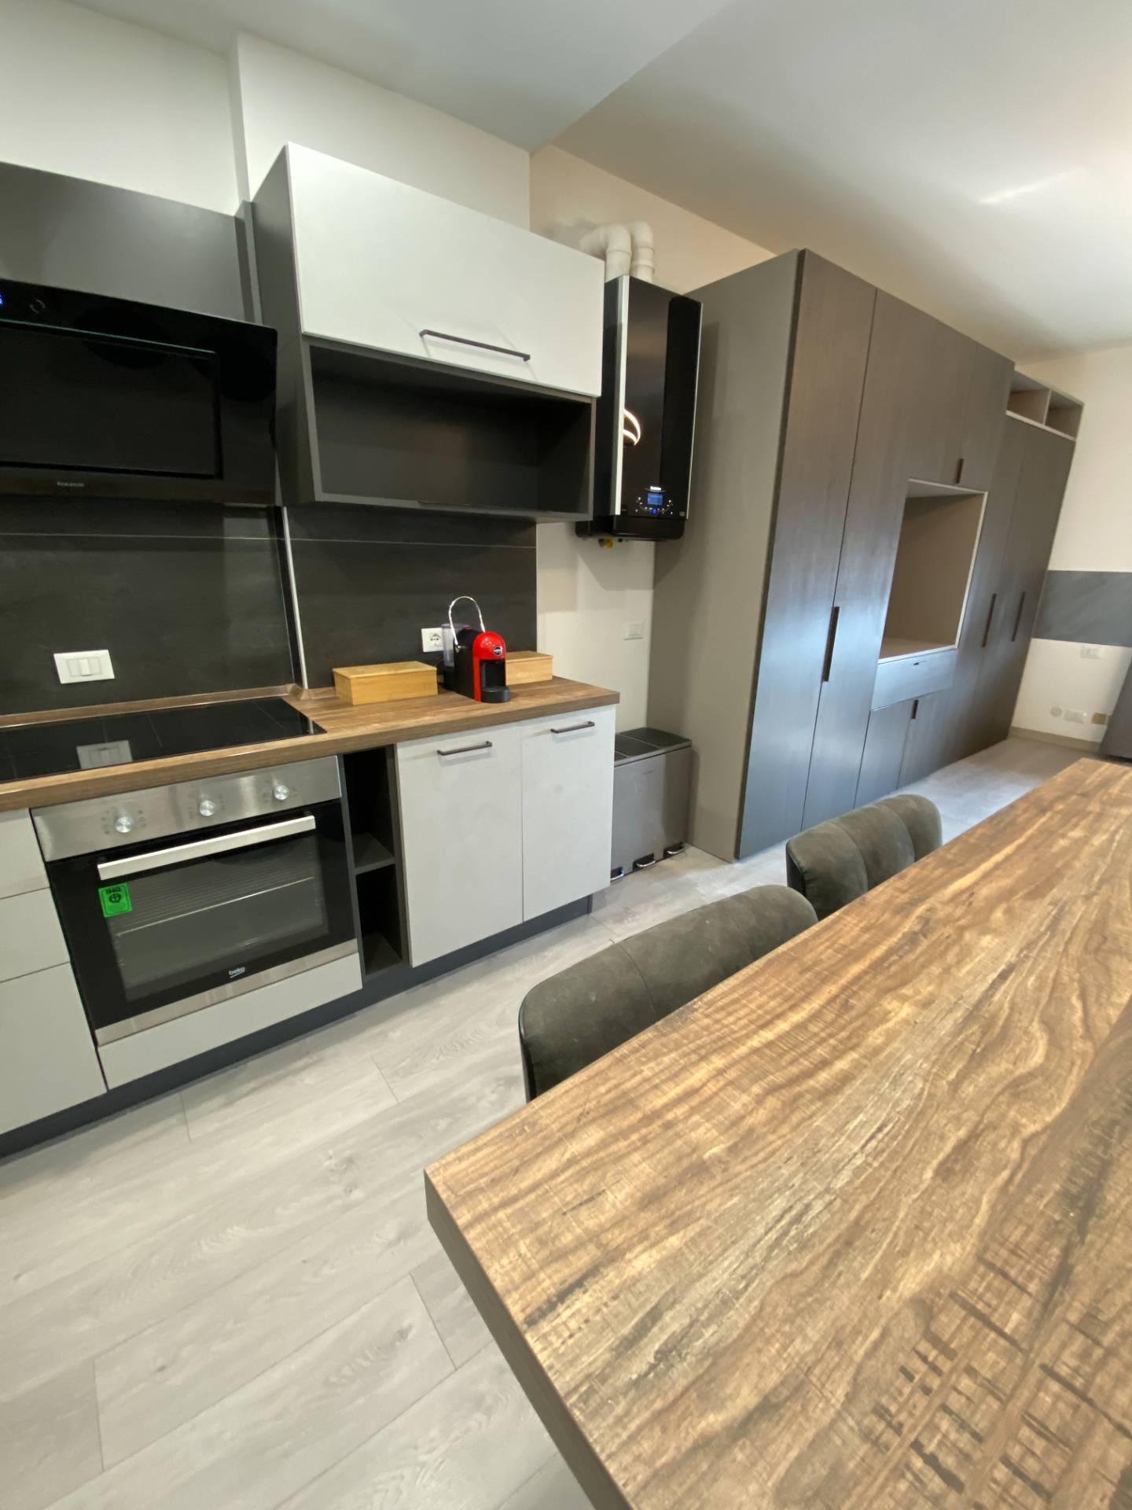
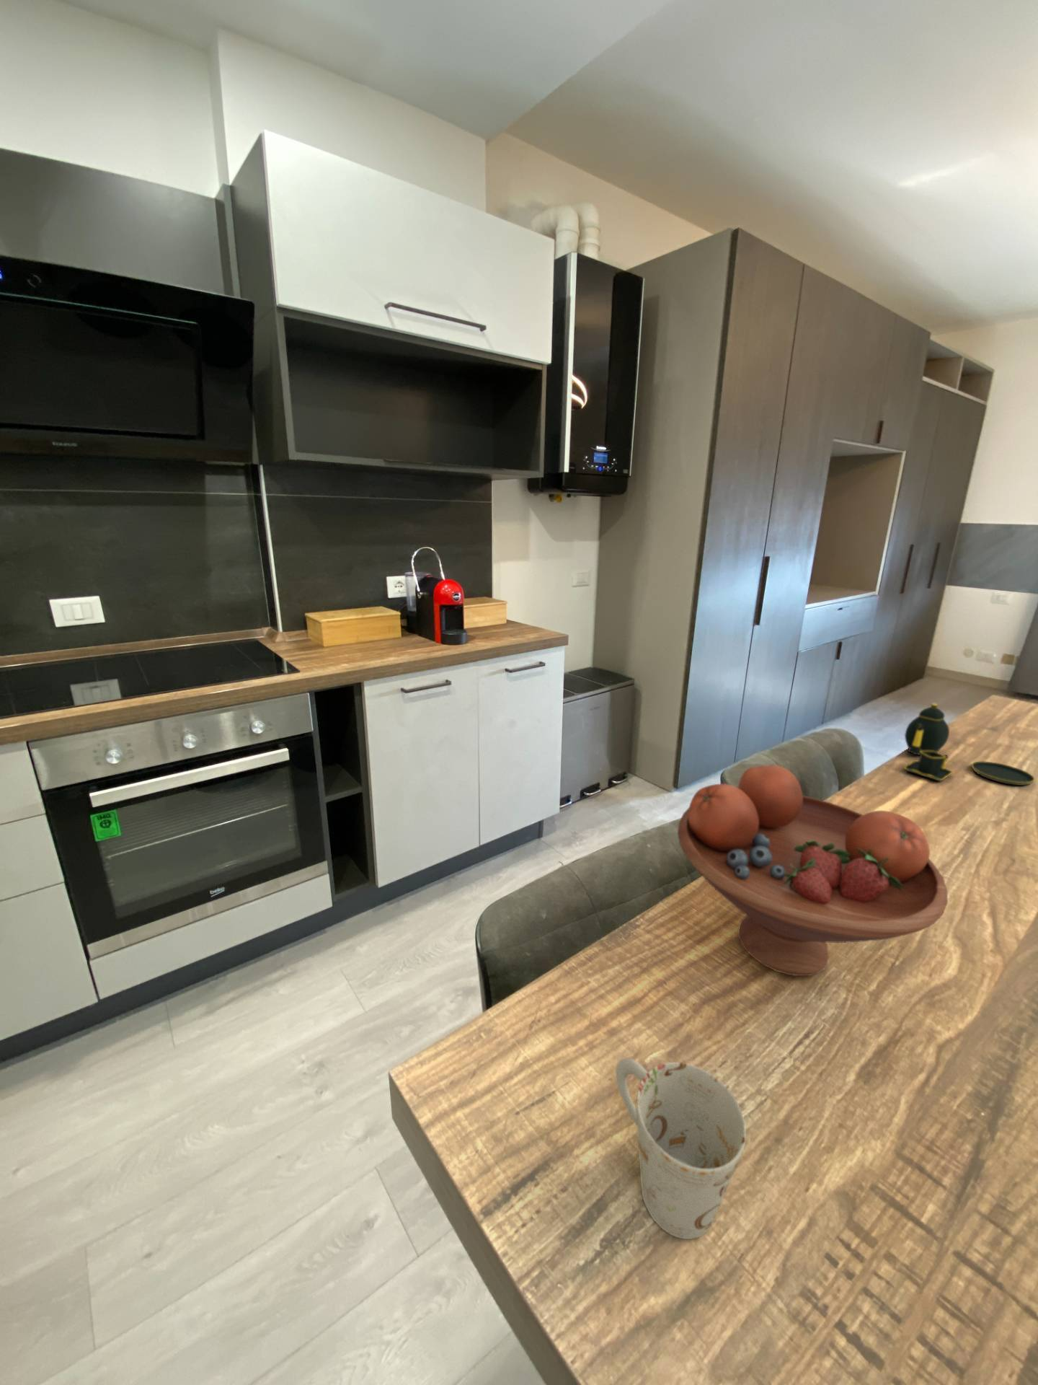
+ fruit bowl [677,763,949,977]
+ mug [615,1058,747,1240]
+ teapot [904,702,1036,786]
